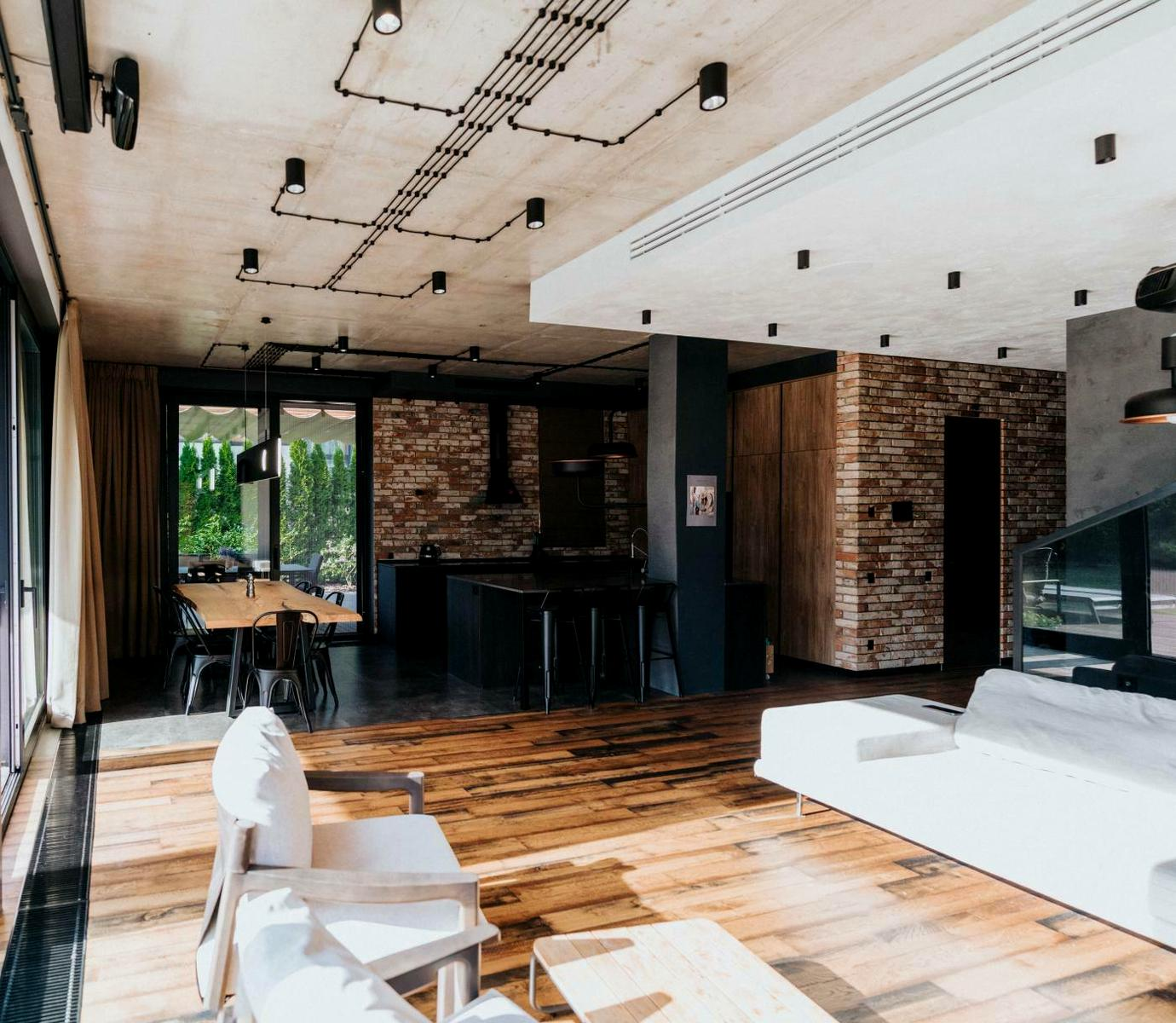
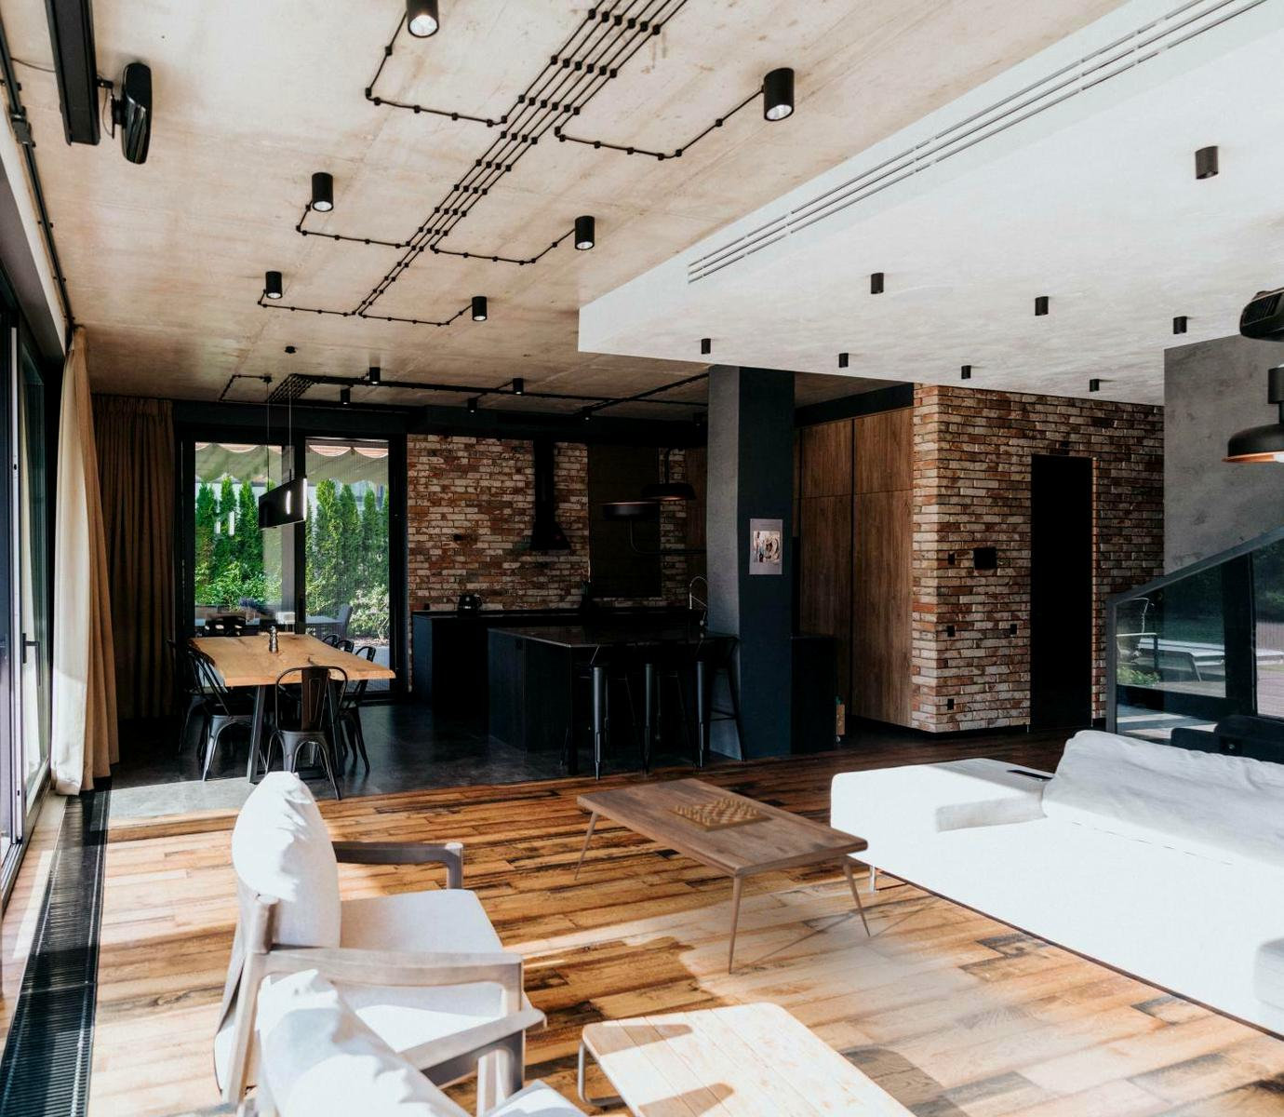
+ coffee table [573,777,871,975]
